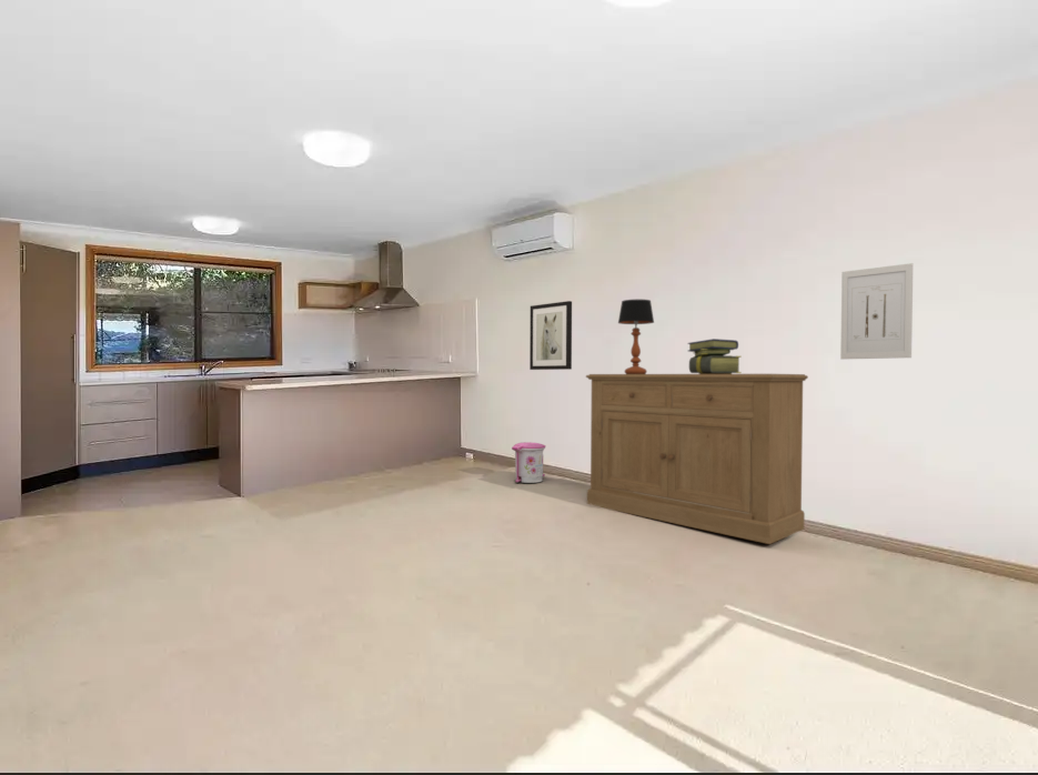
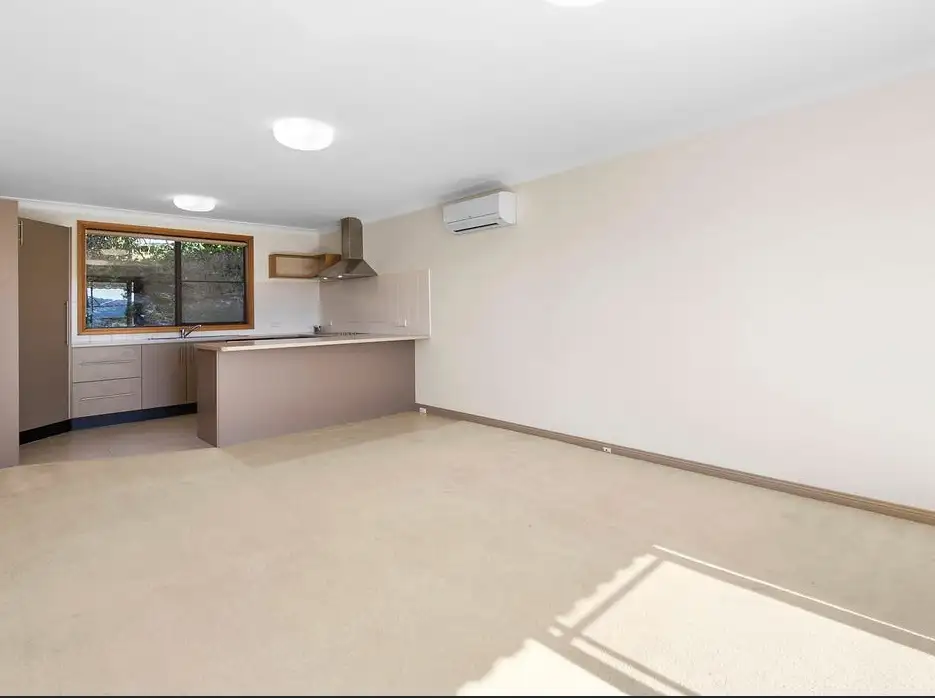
- trash can [511,441,546,484]
- sideboard [585,373,809,545]
- table lamp [617,299,655,374]
- stack of books [687,338,743,374]
- wall art [528,300,573,371]
- wall art [839,262,914,360]
